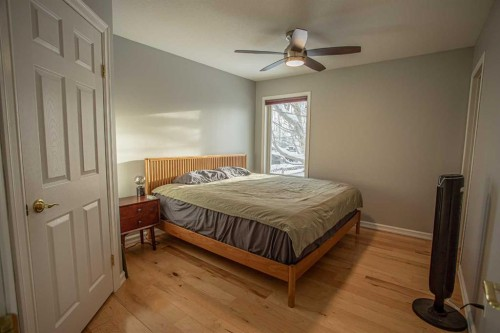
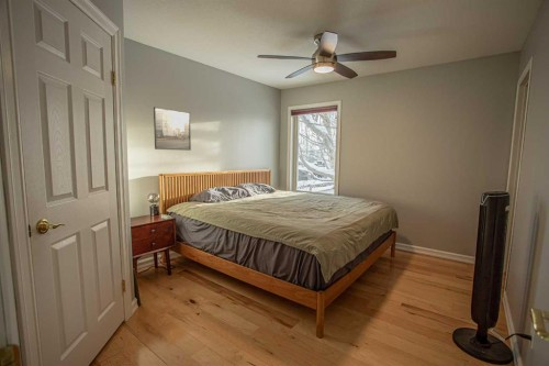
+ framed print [153,106,192,152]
